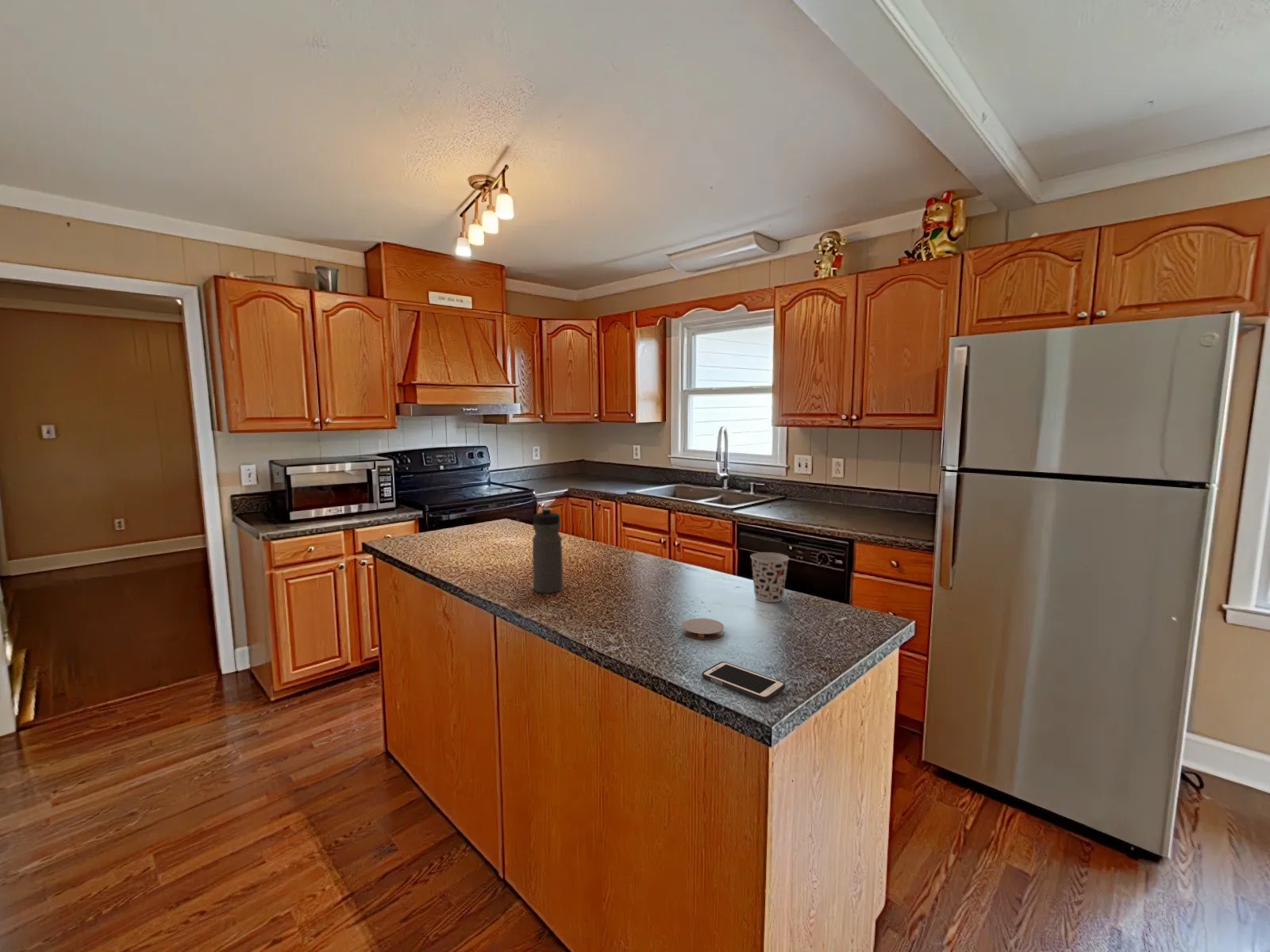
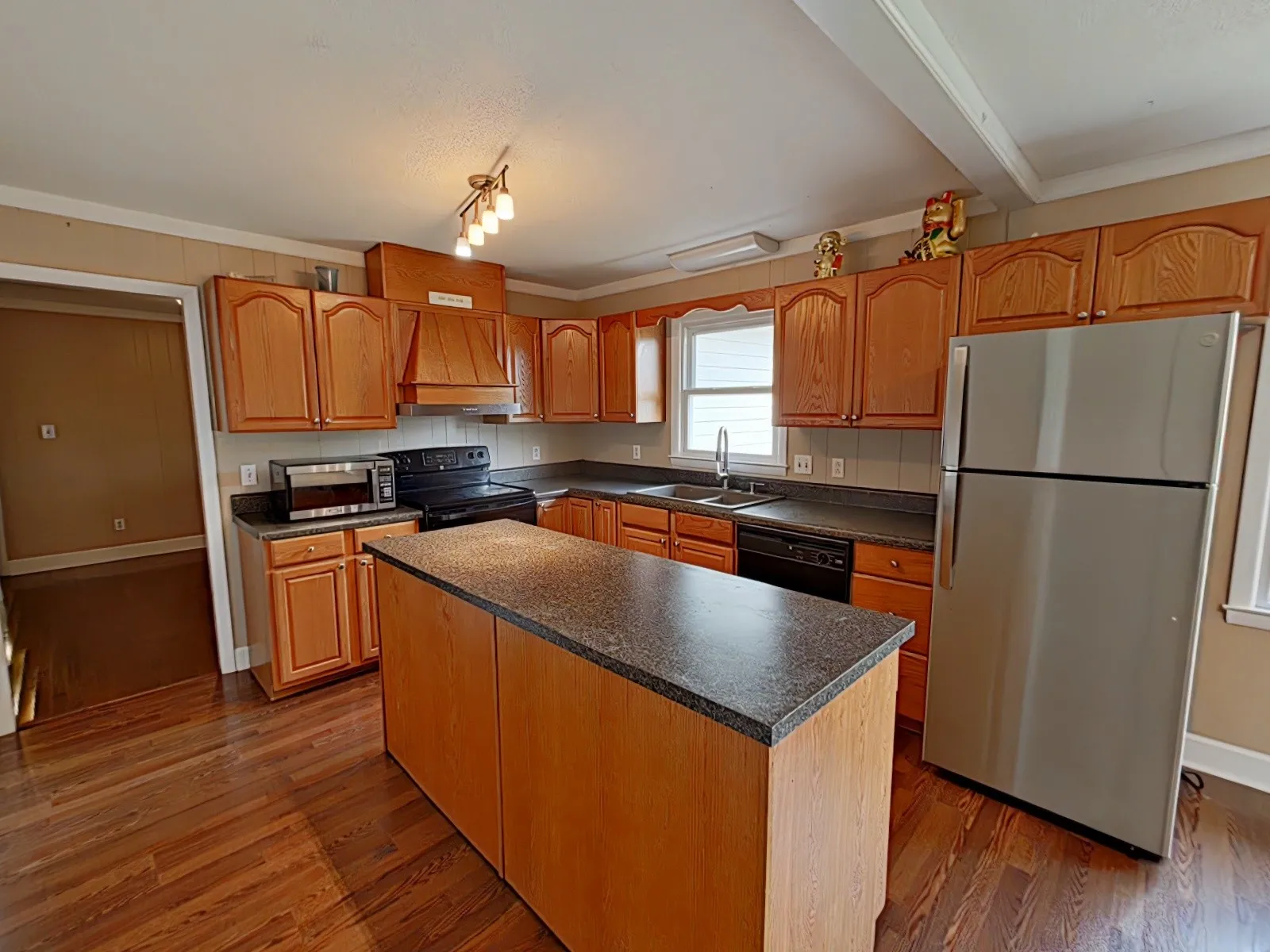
- coaster [681,617,725,640]
- cup [749,551,790,603]
- cell phone [701,661,786,702]
- water bottle [532,507,564,594]
